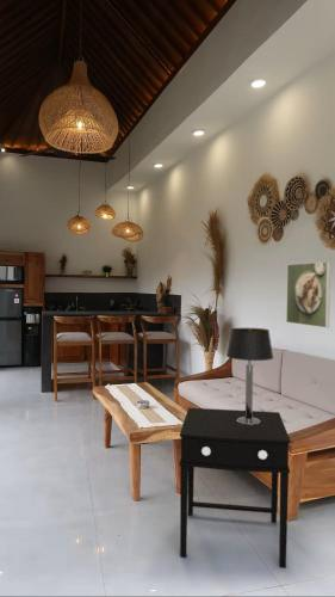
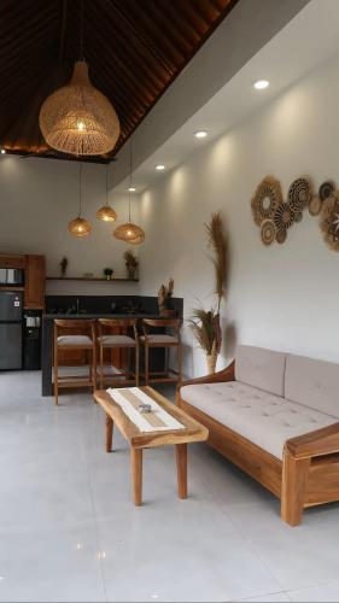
- table lamp [225,327,274,425]
- side table [178,407,292,570]
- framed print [285,260,331,328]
